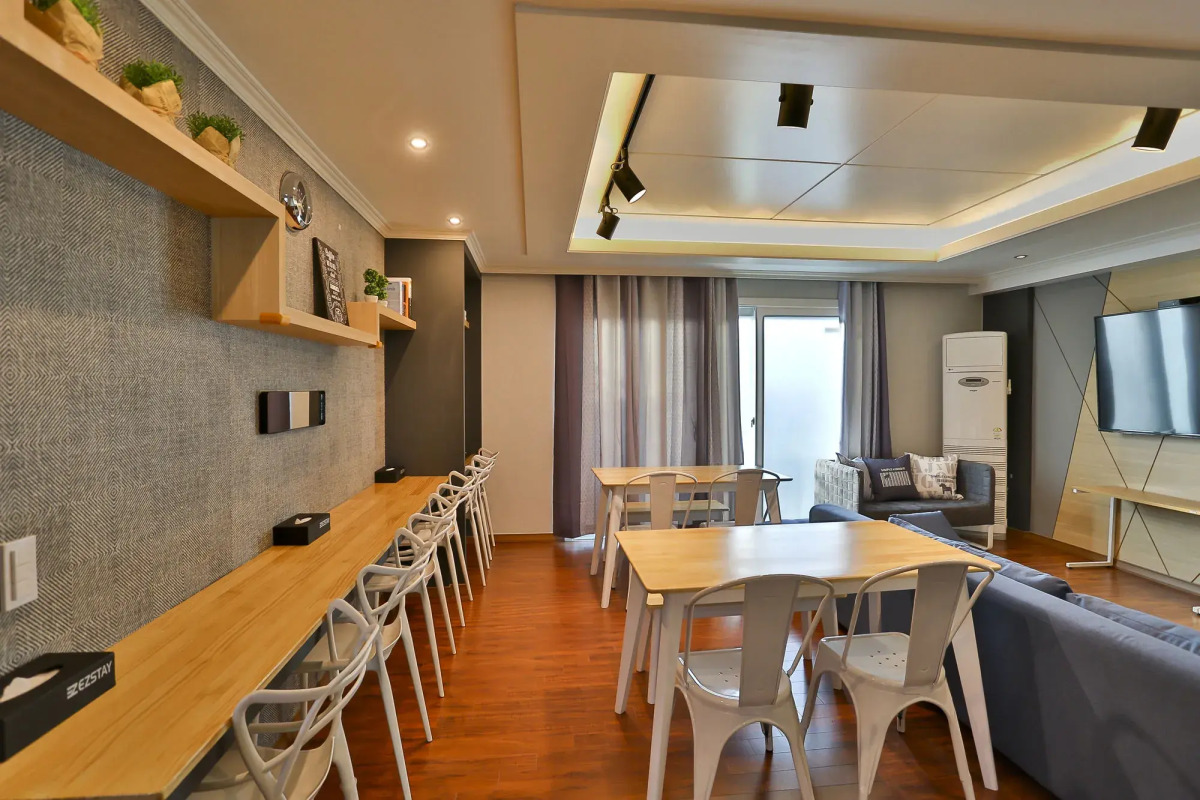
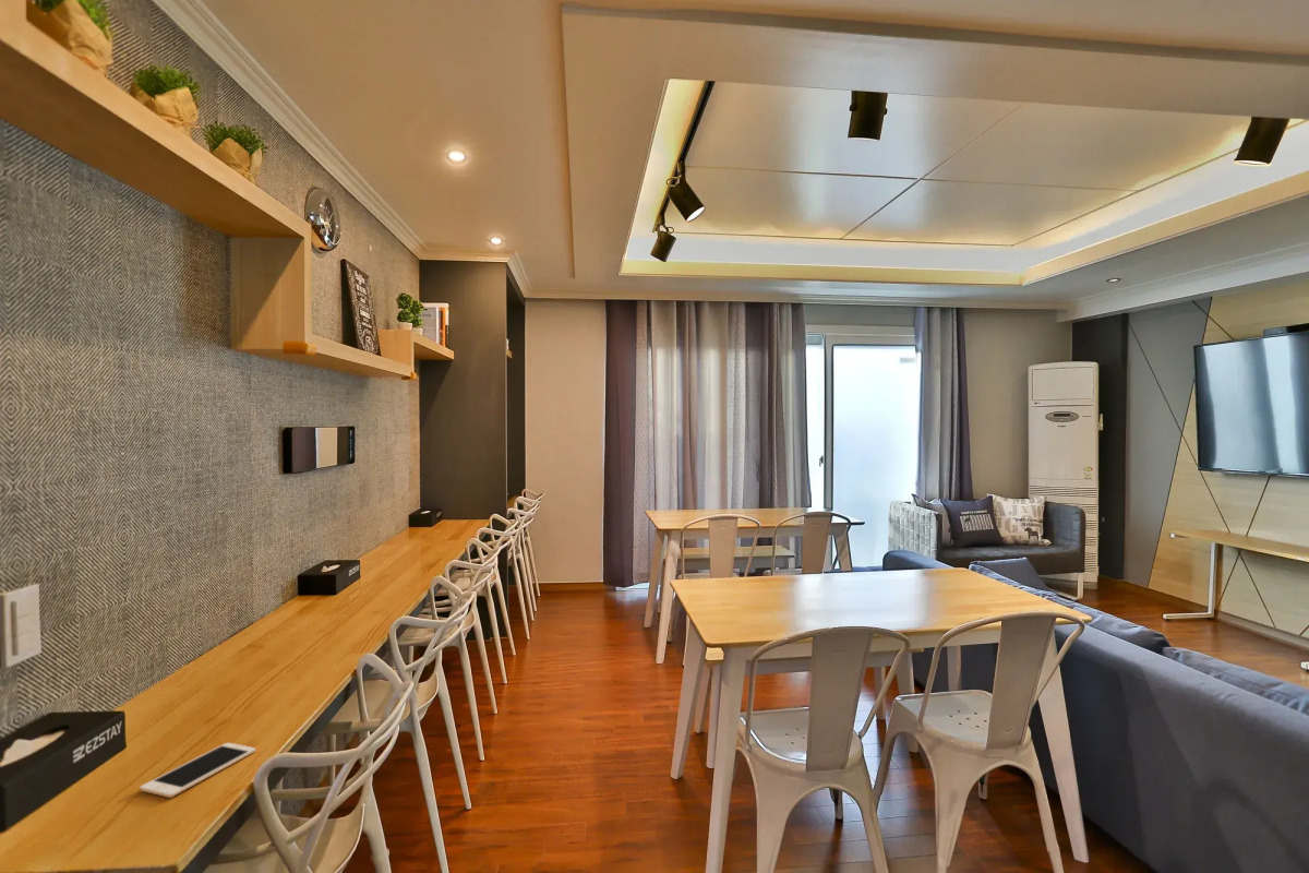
+ cell phone [139,742,257,799]
